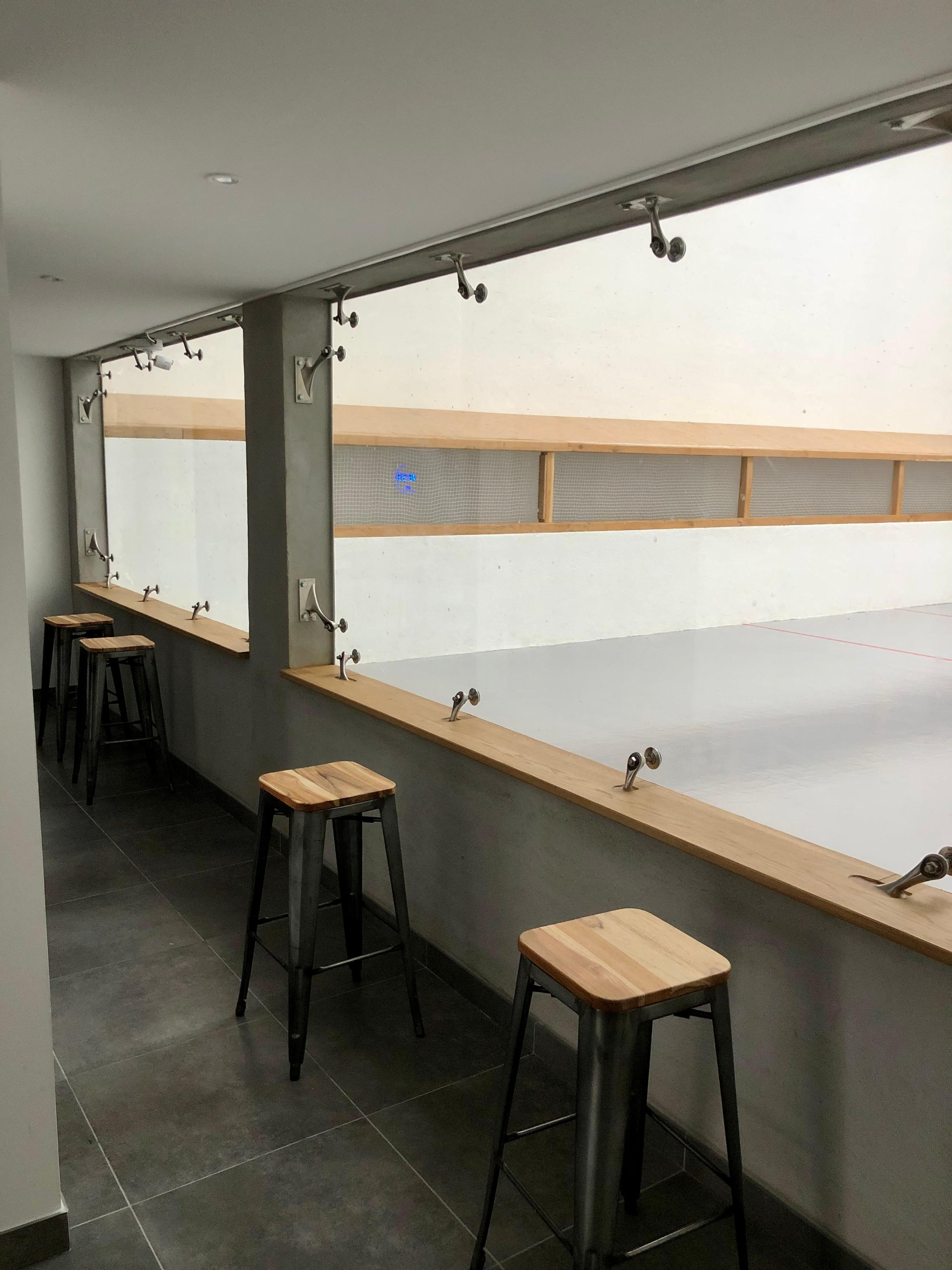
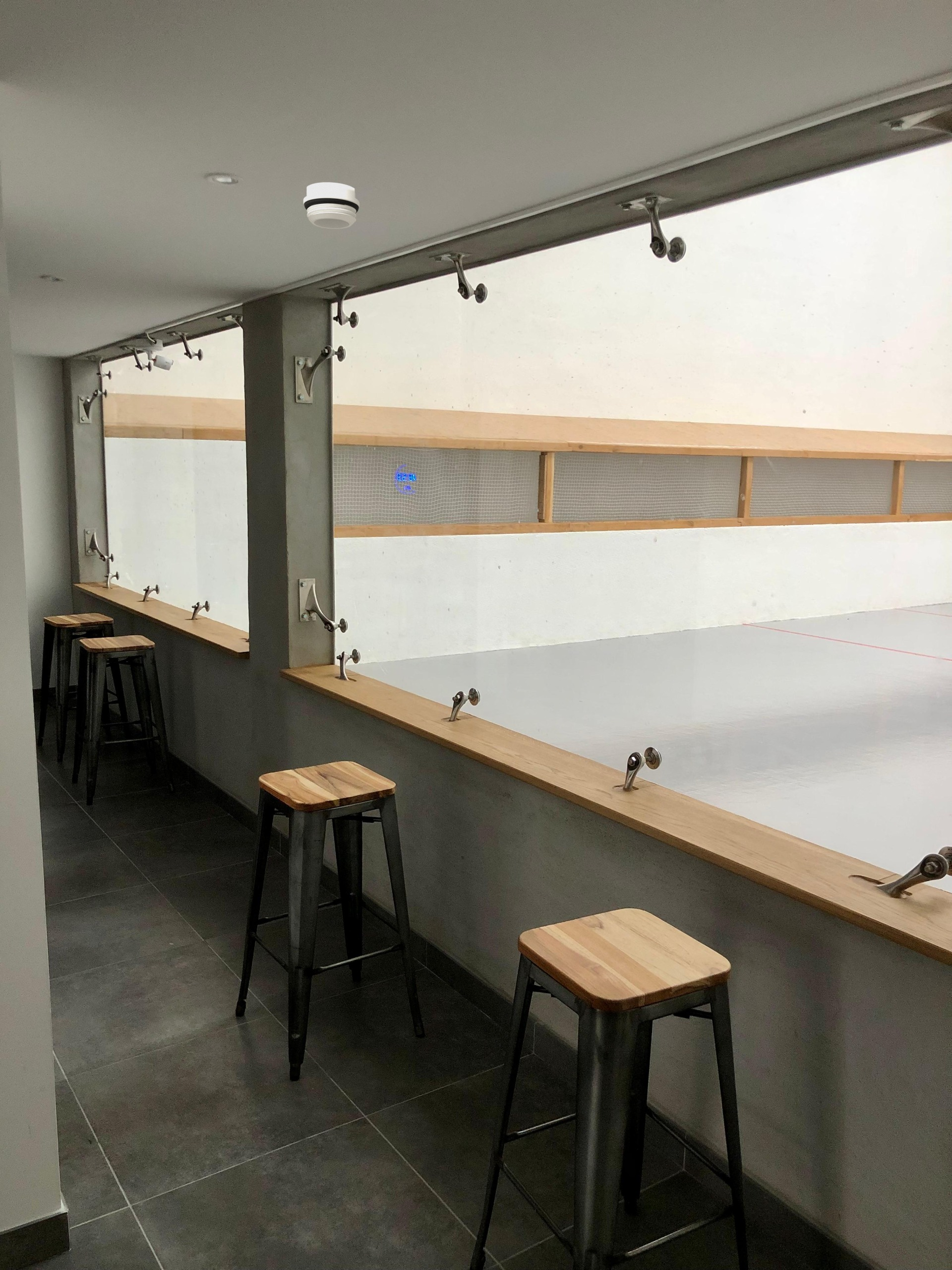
+ smoke detector [303,182,360,229]
